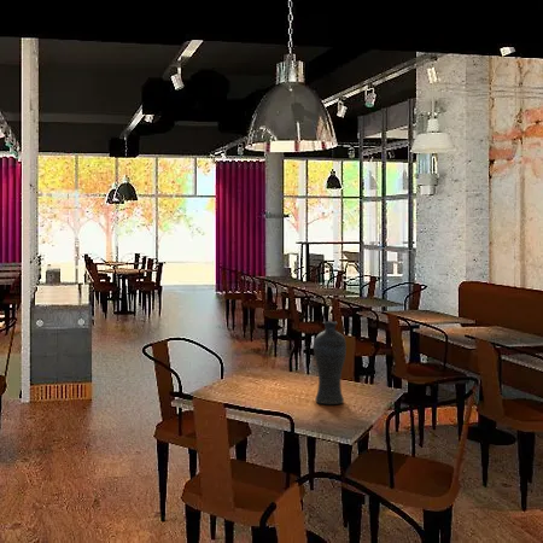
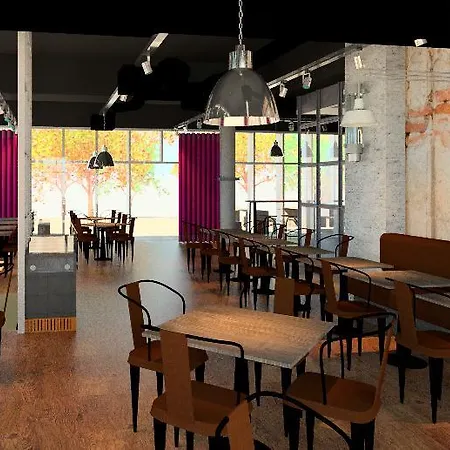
- vase [313,320,348,405]
